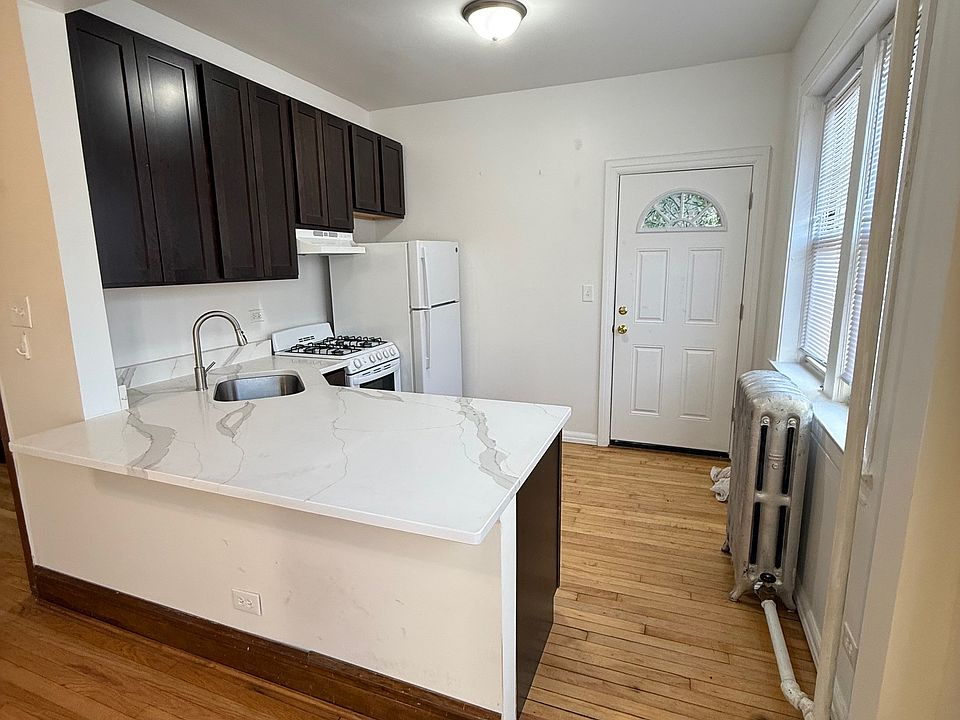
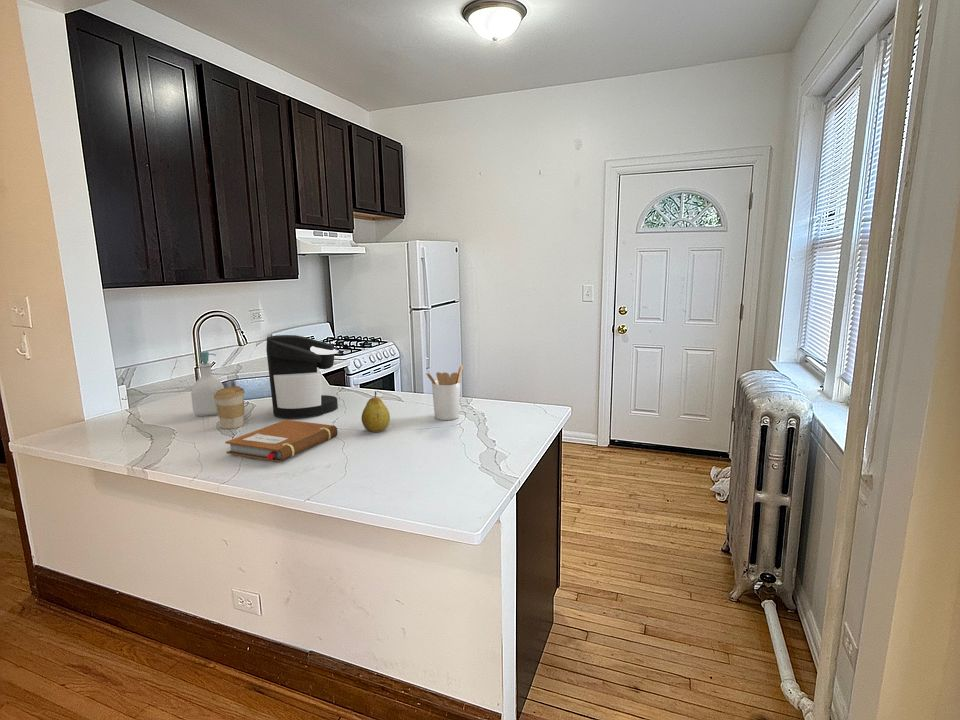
+ notebook [224,419,339,463]
+ coffee cup [214,385,246,430]
+ utensil holder [425,364,464,421]
+ soap bottle [190,351,225,417]
+ coffee maker [265,334,339,419]
+ fruit [360,390,391,433]
